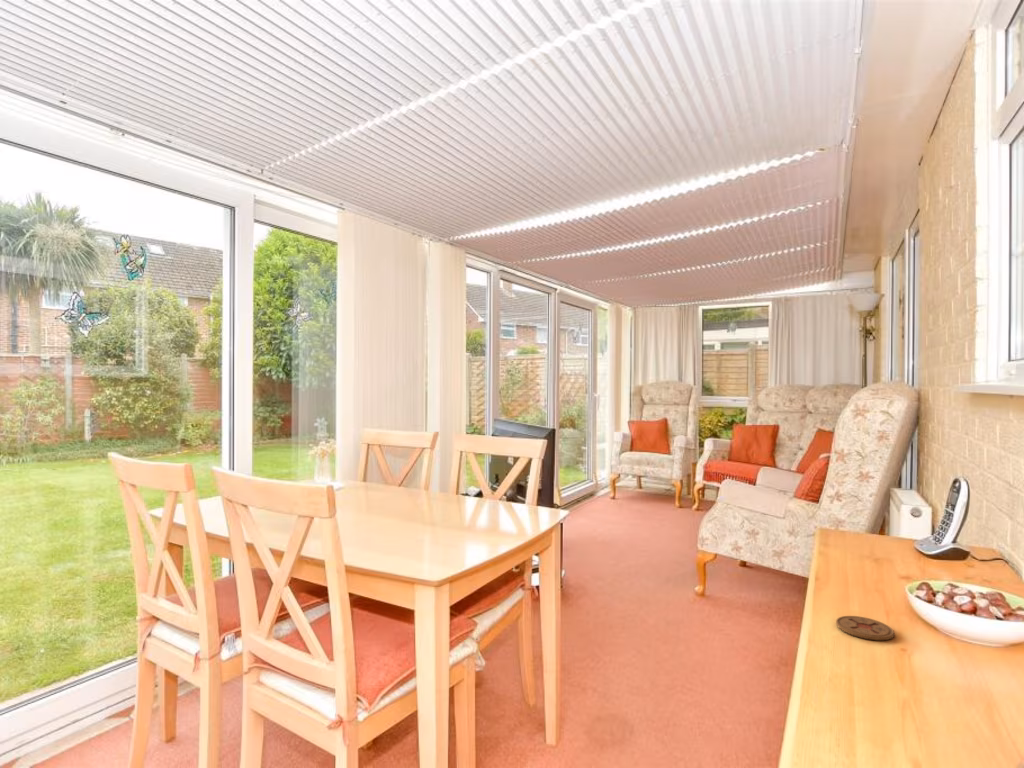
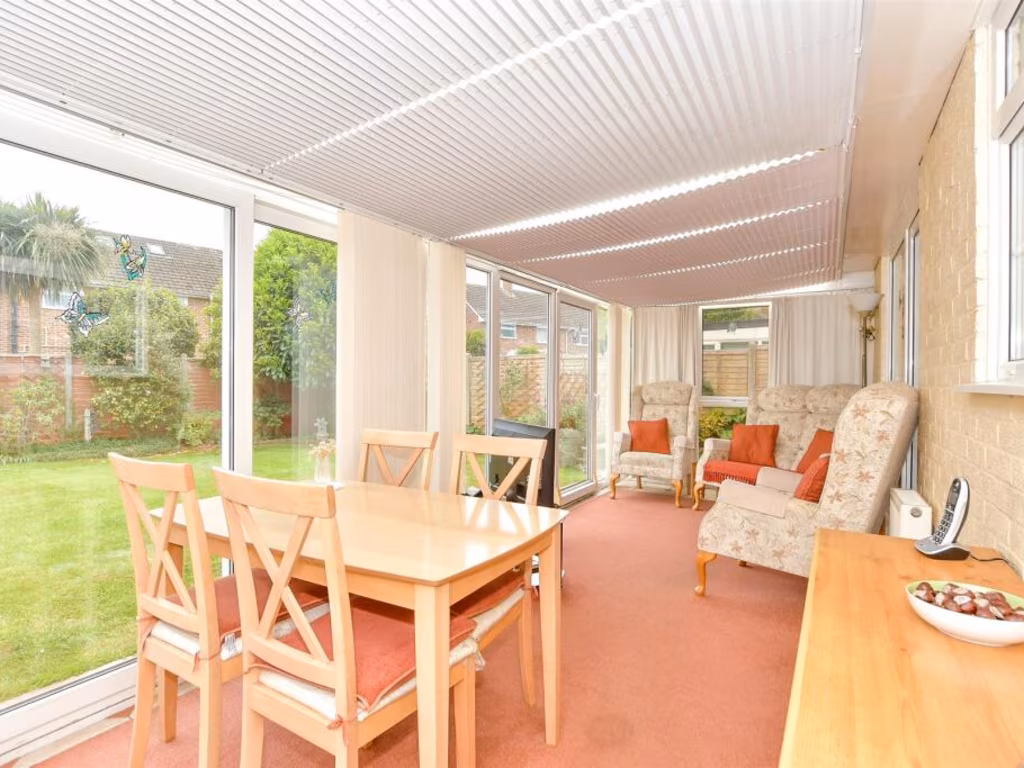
- coaster [835,615,895,641]
